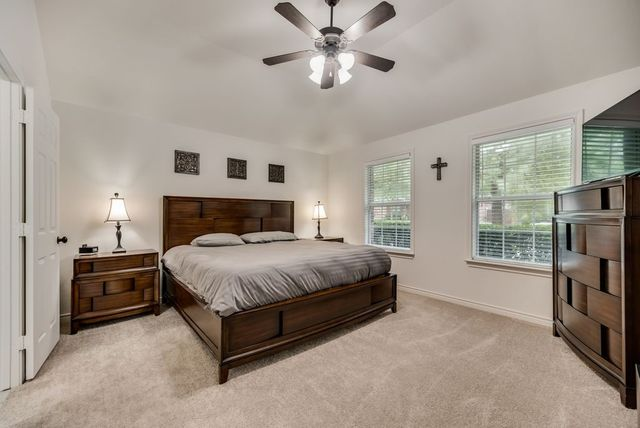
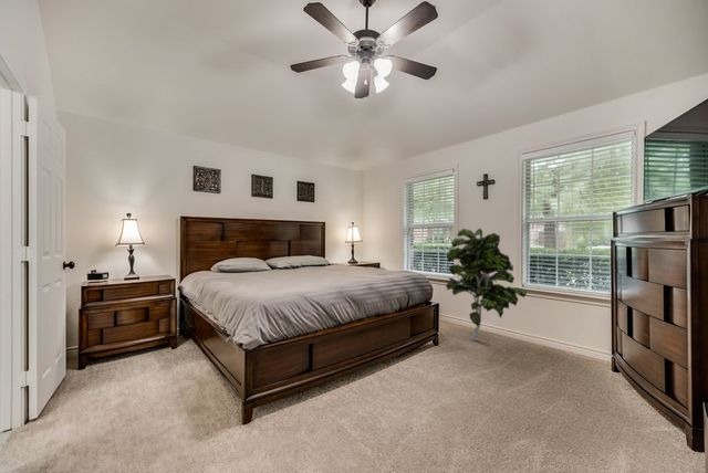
+ indoor plant [445,228,528,341]
